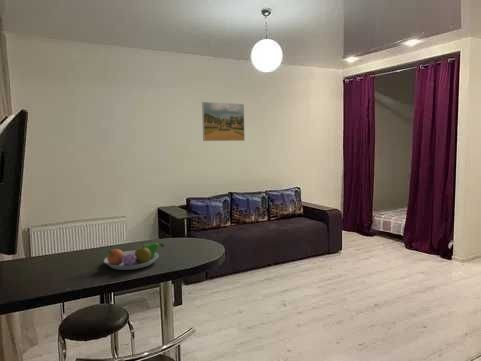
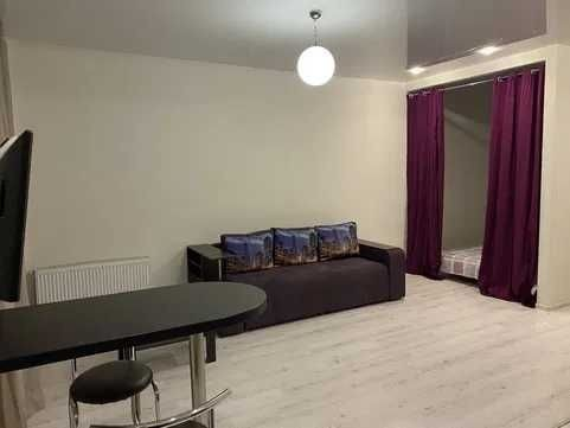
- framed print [201,101,246,142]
- fruit bowl [103,242,165,271]
